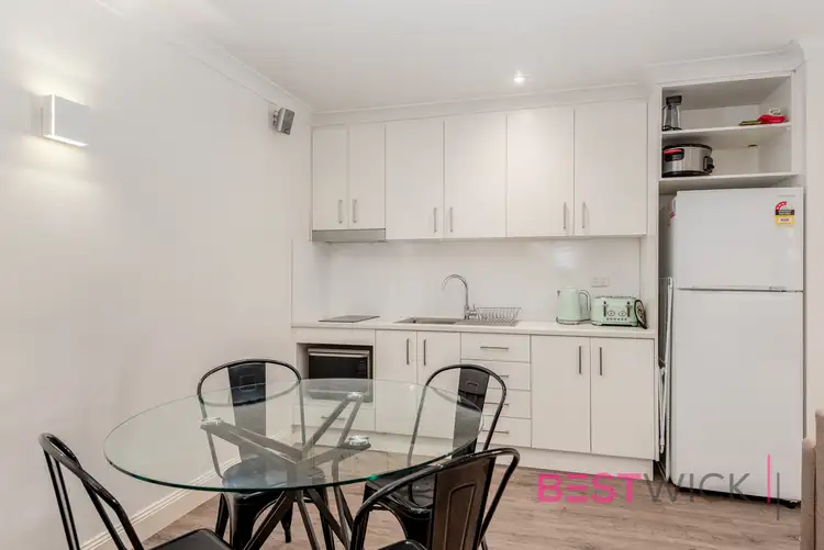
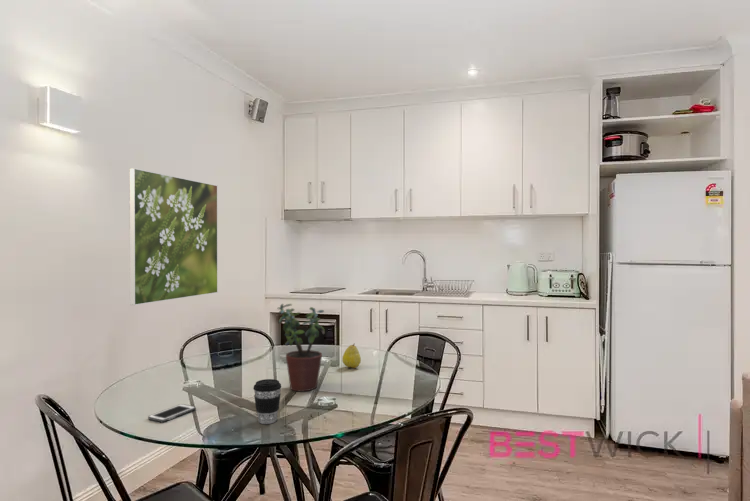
+ potted plant [277,303,326,392]
+ coffee cup [252,378,282,425]
+ fruit [341,343,362,369]
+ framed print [128,167,219,306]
+ cell phone [147,403,197,423]
